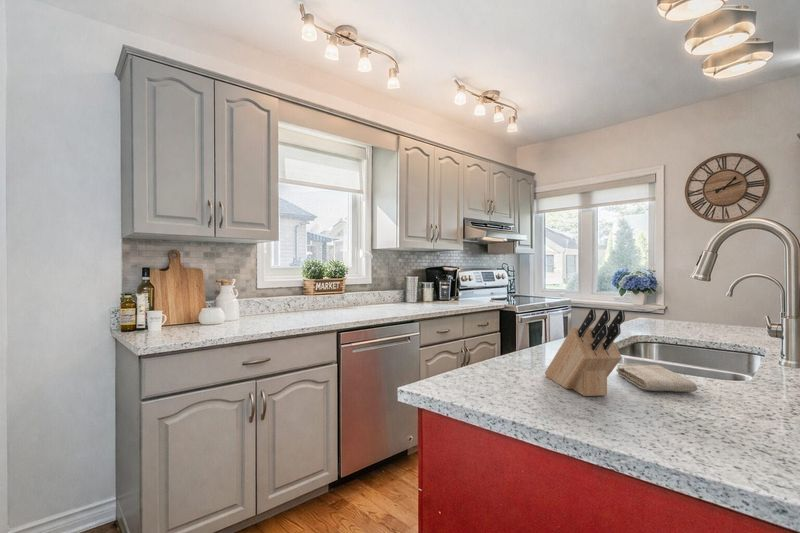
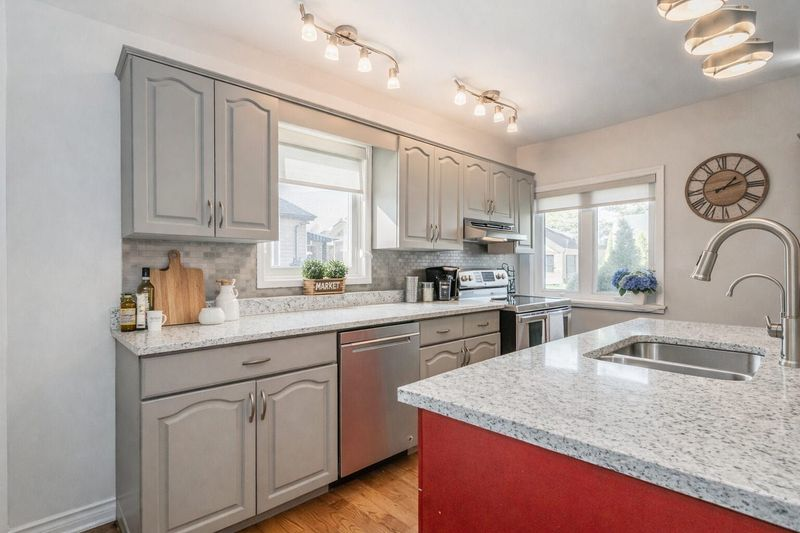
- knife block [544,308,626,397]
- washcloth [615,363,699,393]
